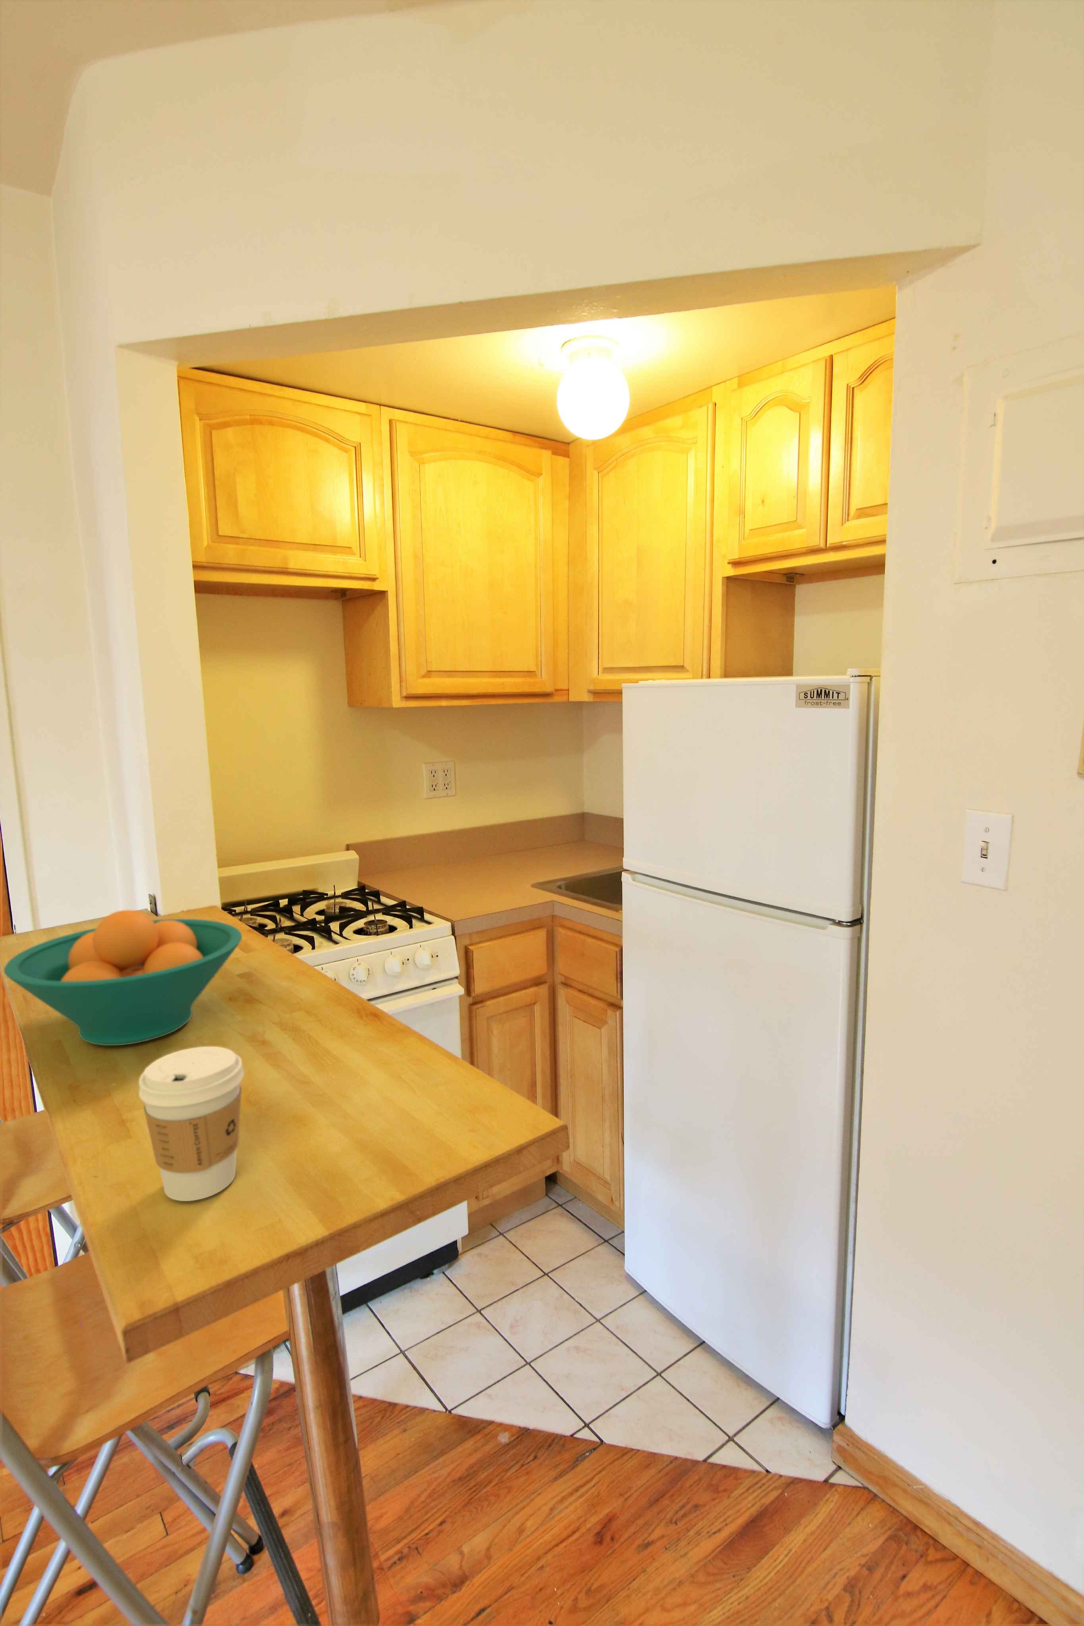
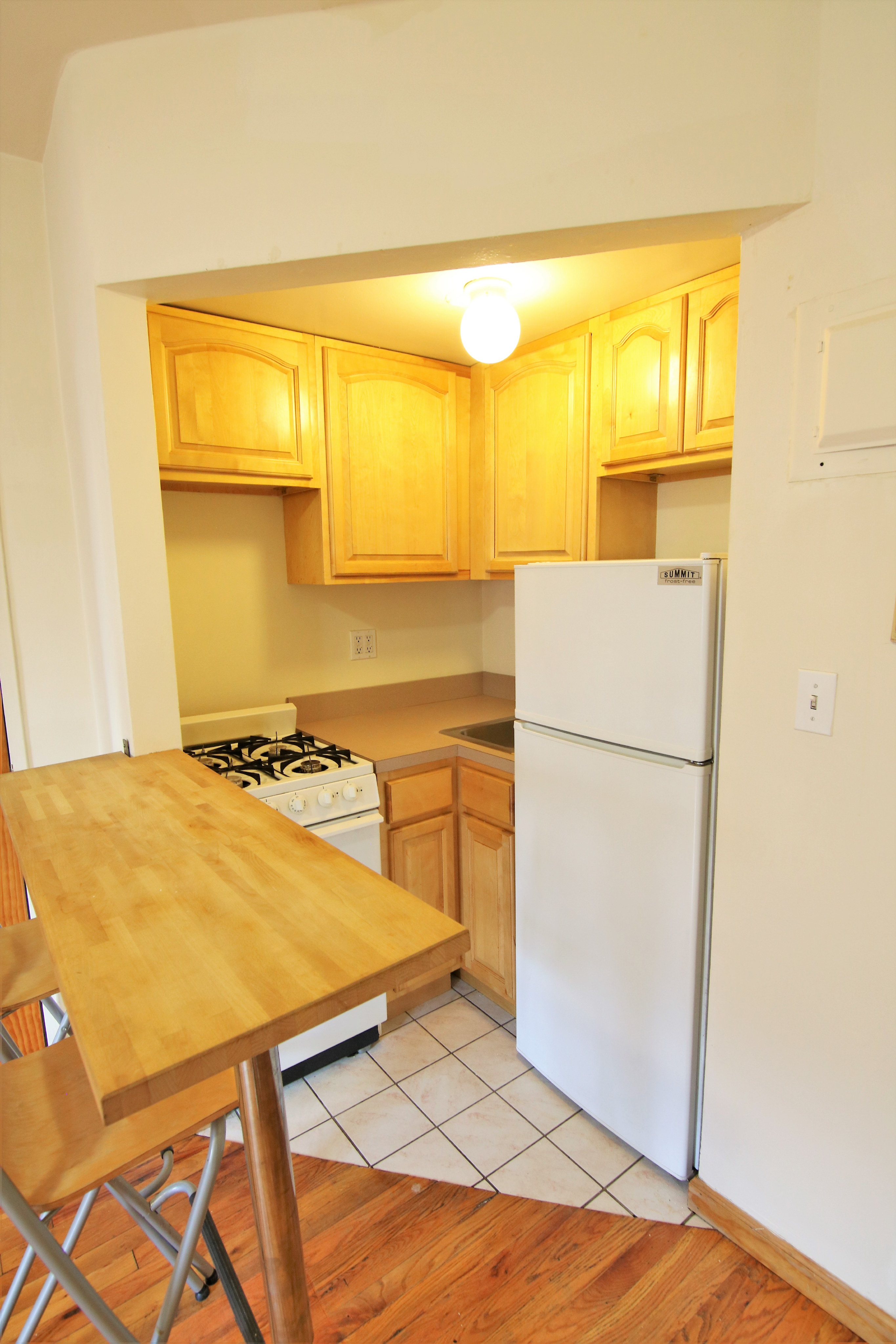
- fruit bowl [4,910,242,1046]
- coffee cup [139,1046,244,1201]
